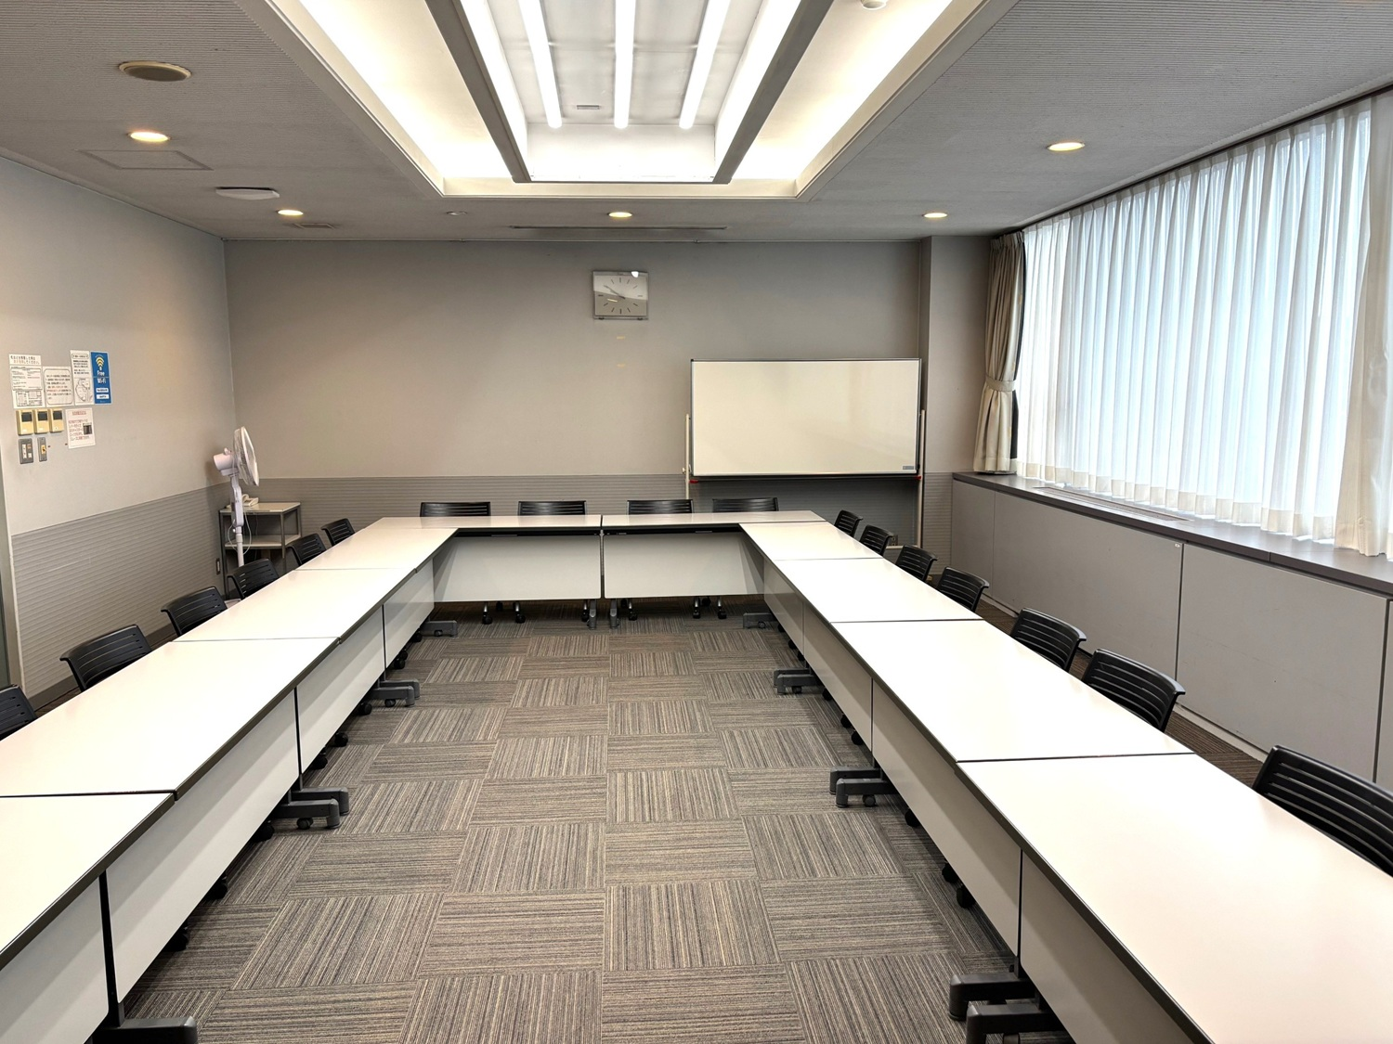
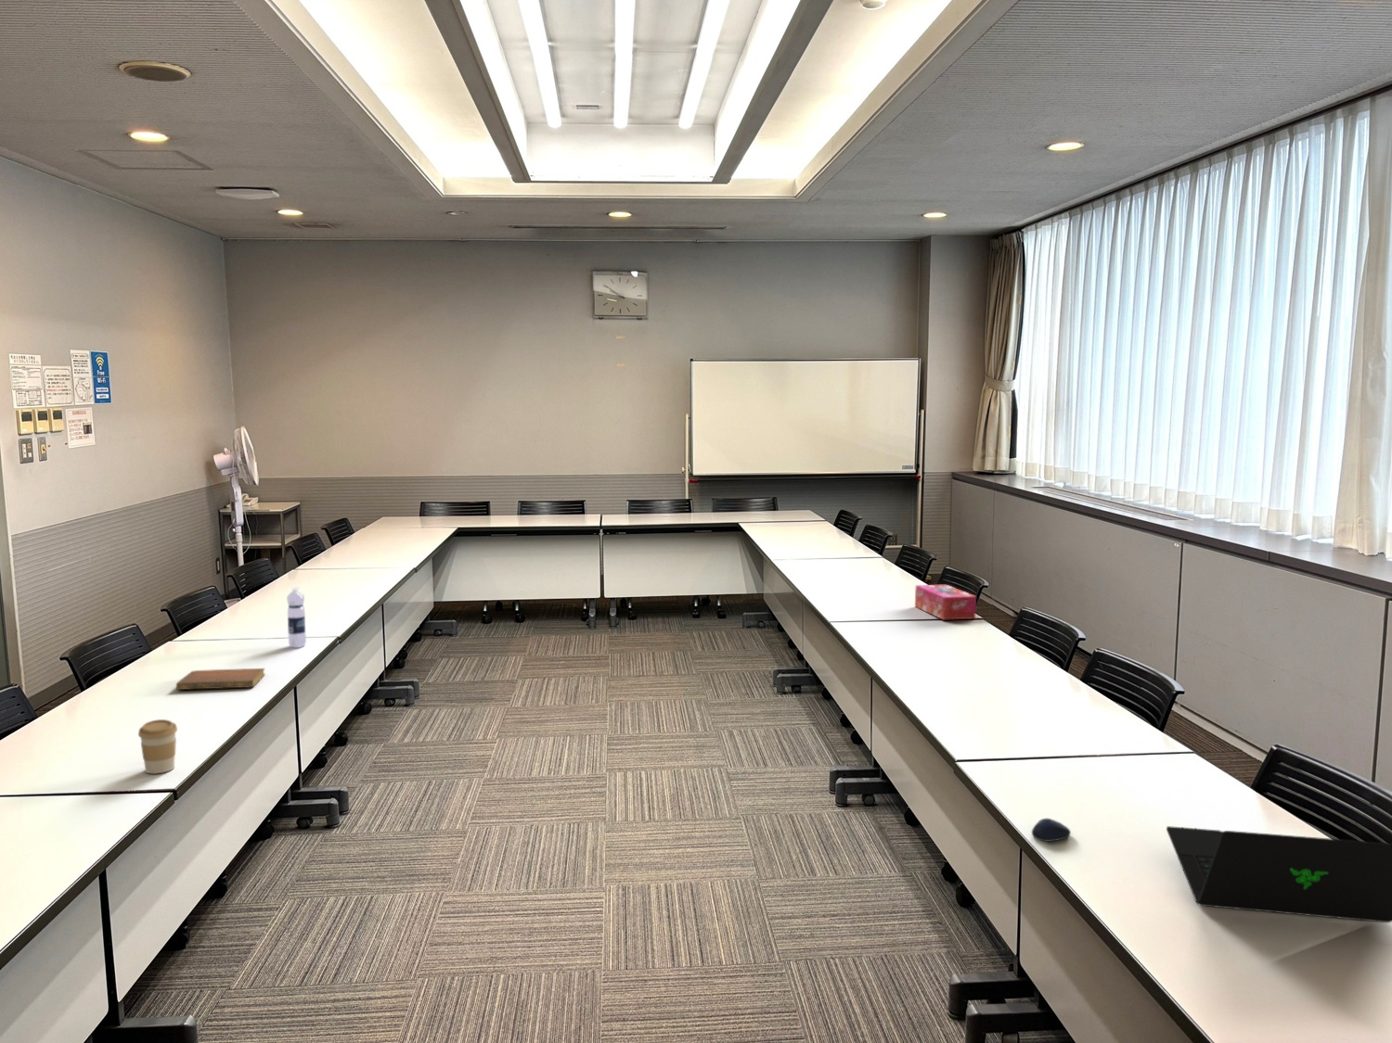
+ notebook [175,667,265,690]
+ tissue box [914,583,978,621]
+ laptop [1165,825,1392,924]
+ water bottle [286,586,307,649]
+ computer mouse [1031,817,1072,843]
+ coffee cup [137,719,179,775]
